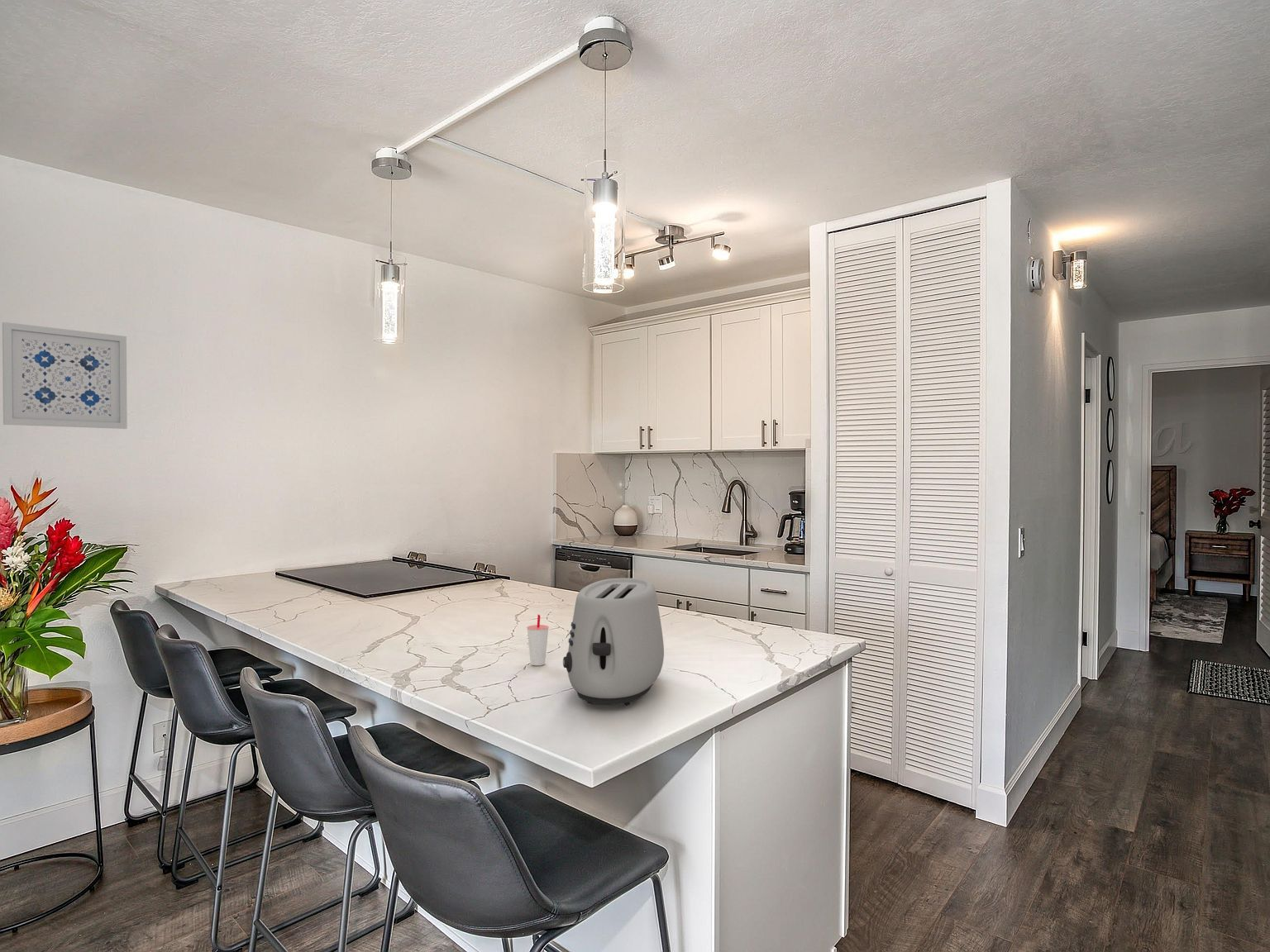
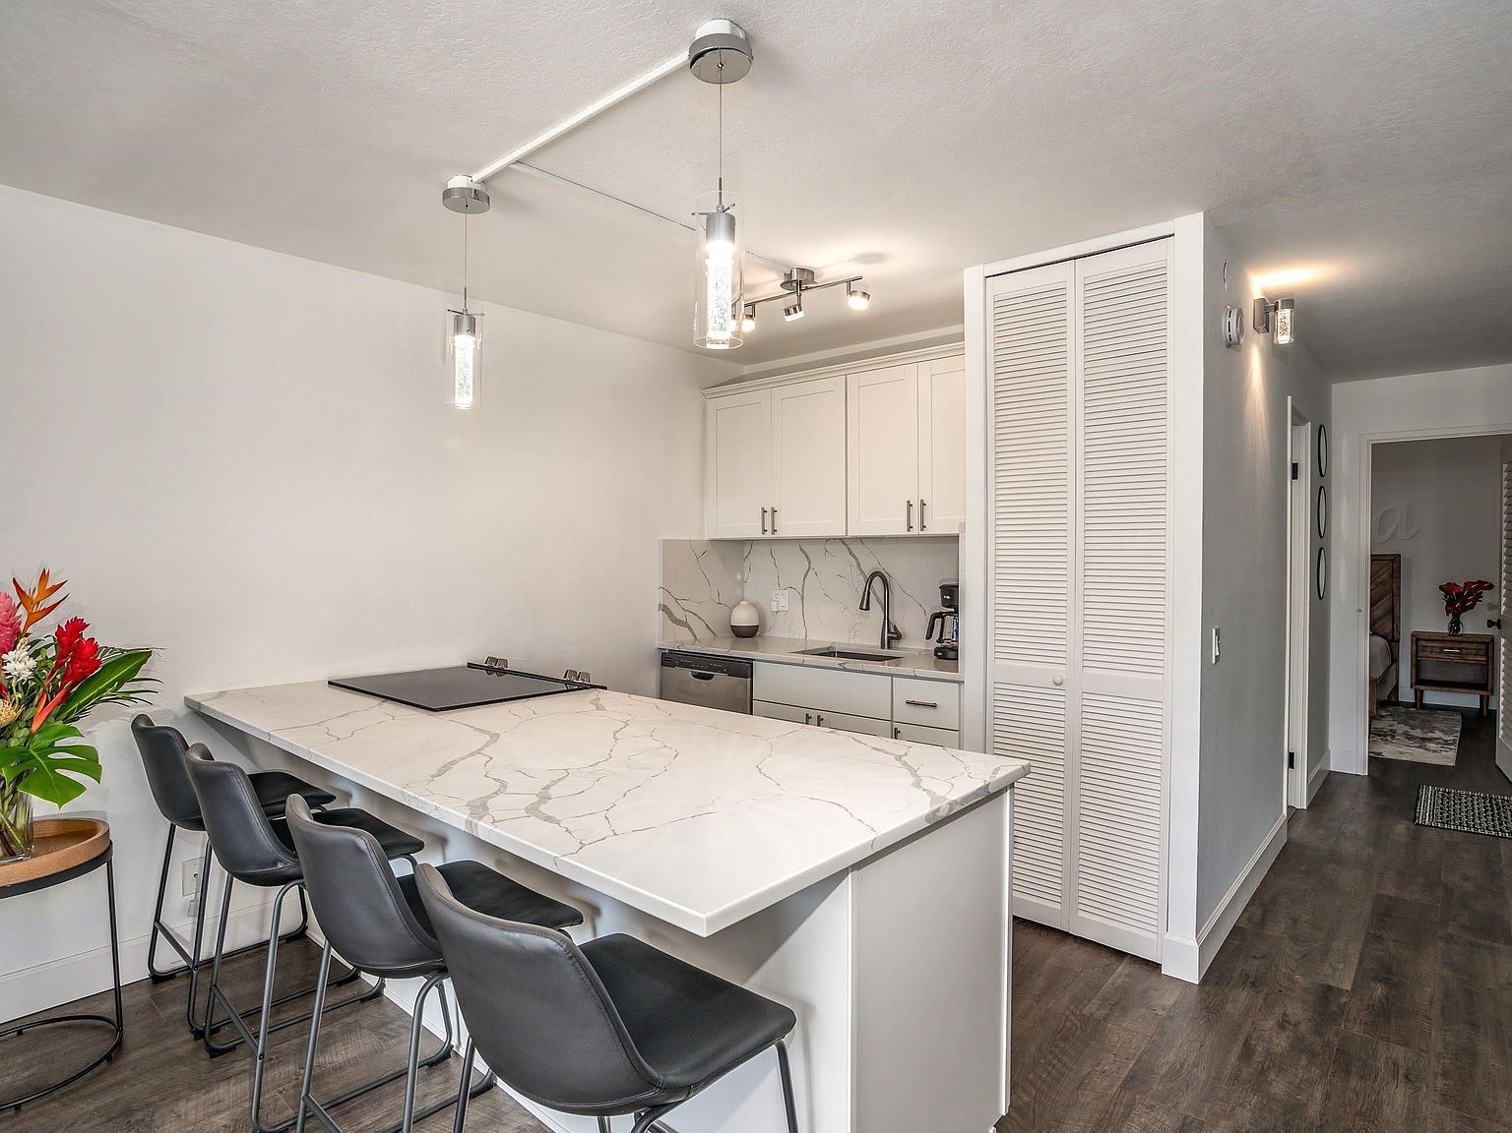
- wall art [2,321,128,430]
- cup [526,614,550,666]
- toaster [562,578,665,707]
